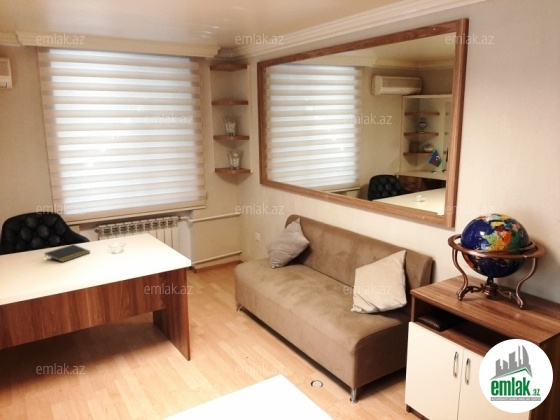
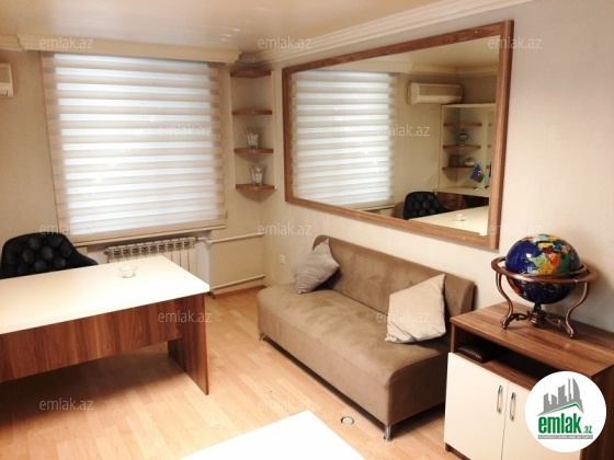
- notepad [44,243,91,263]
